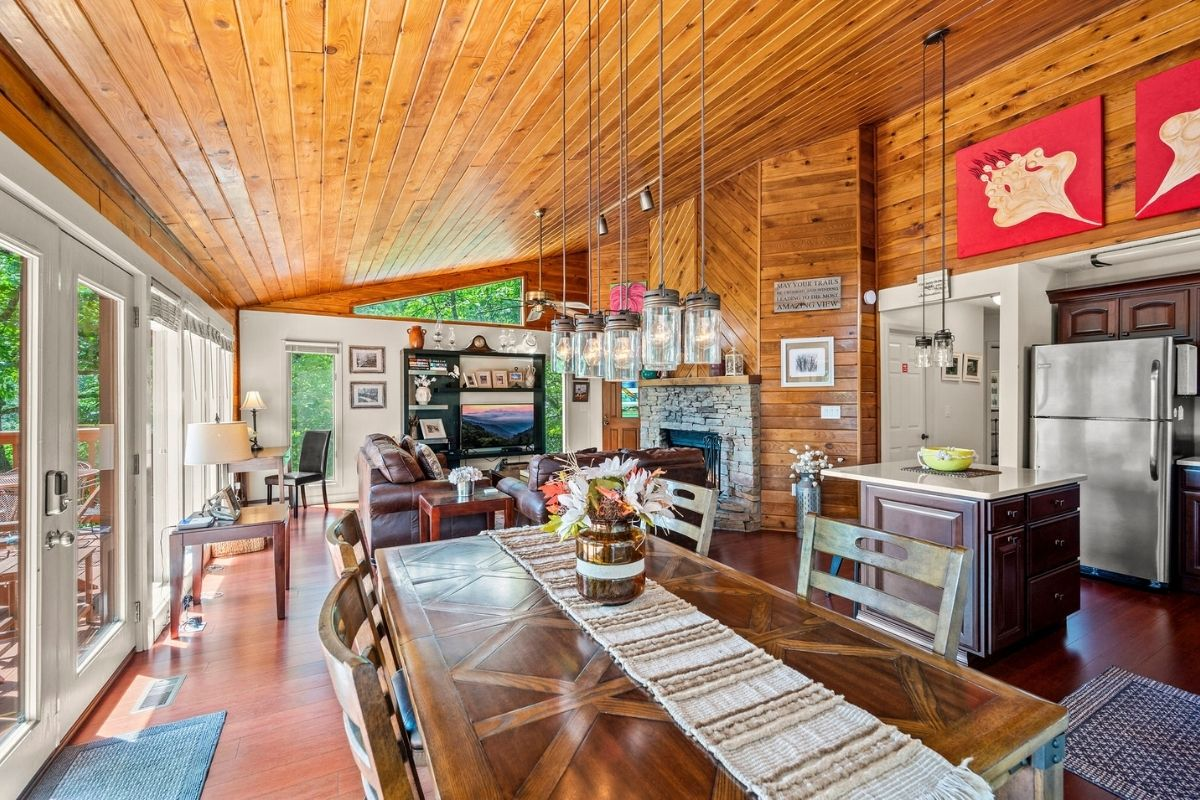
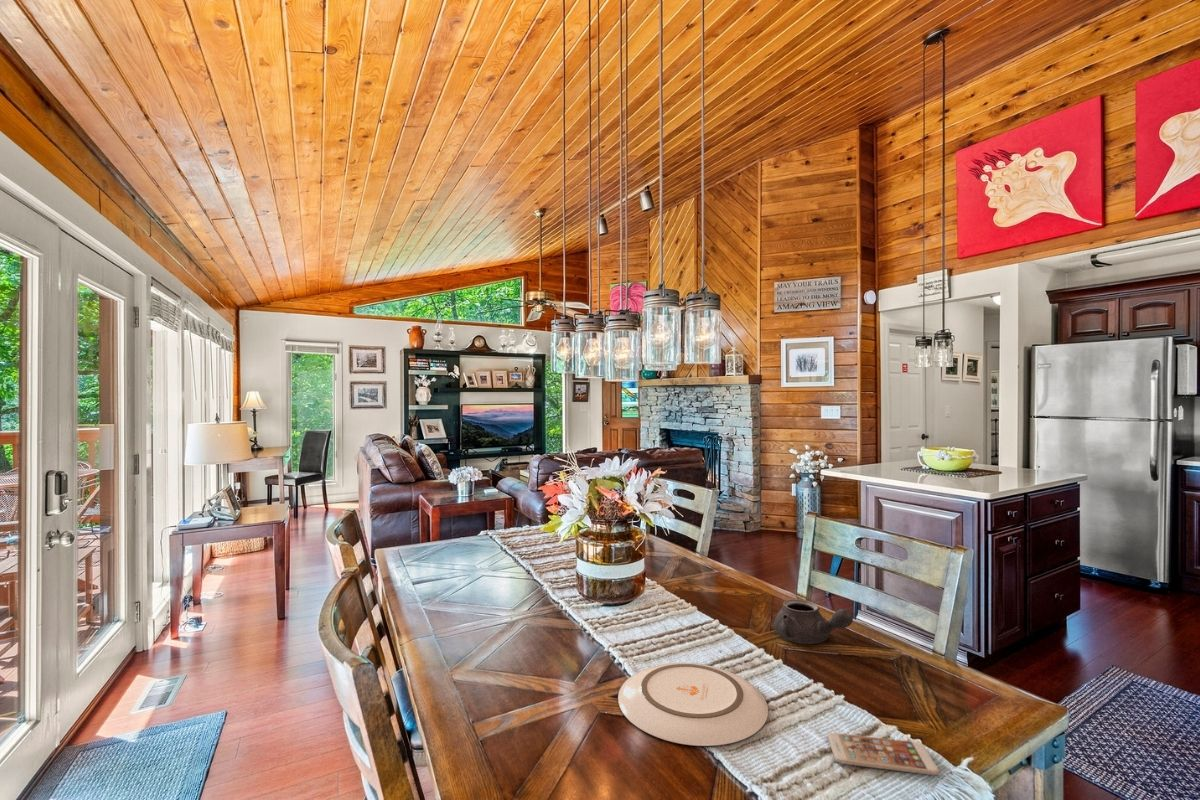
+ plate [617,662,769,747]
+ teapot [773,598,854,645]
+ smartphone [826,732,940,776]
